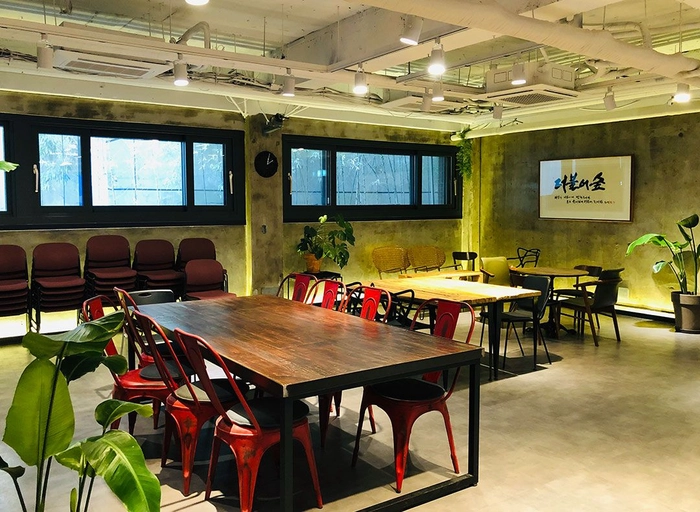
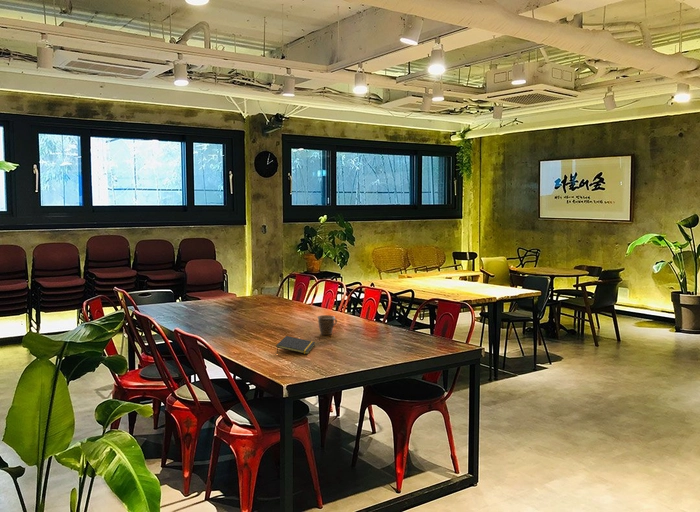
+ mug [316,314,338,336]
+ notepad [275,335,316,355]
